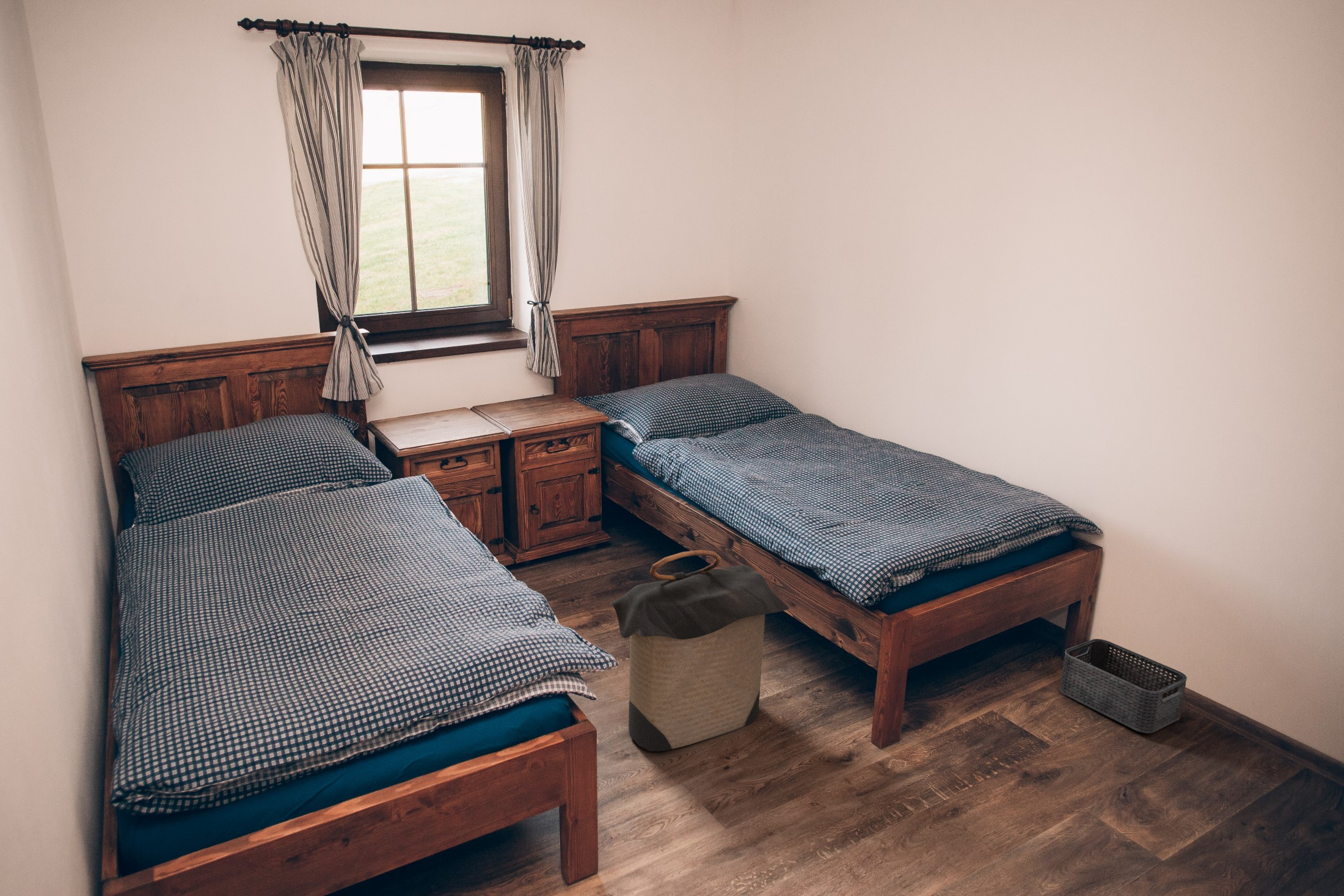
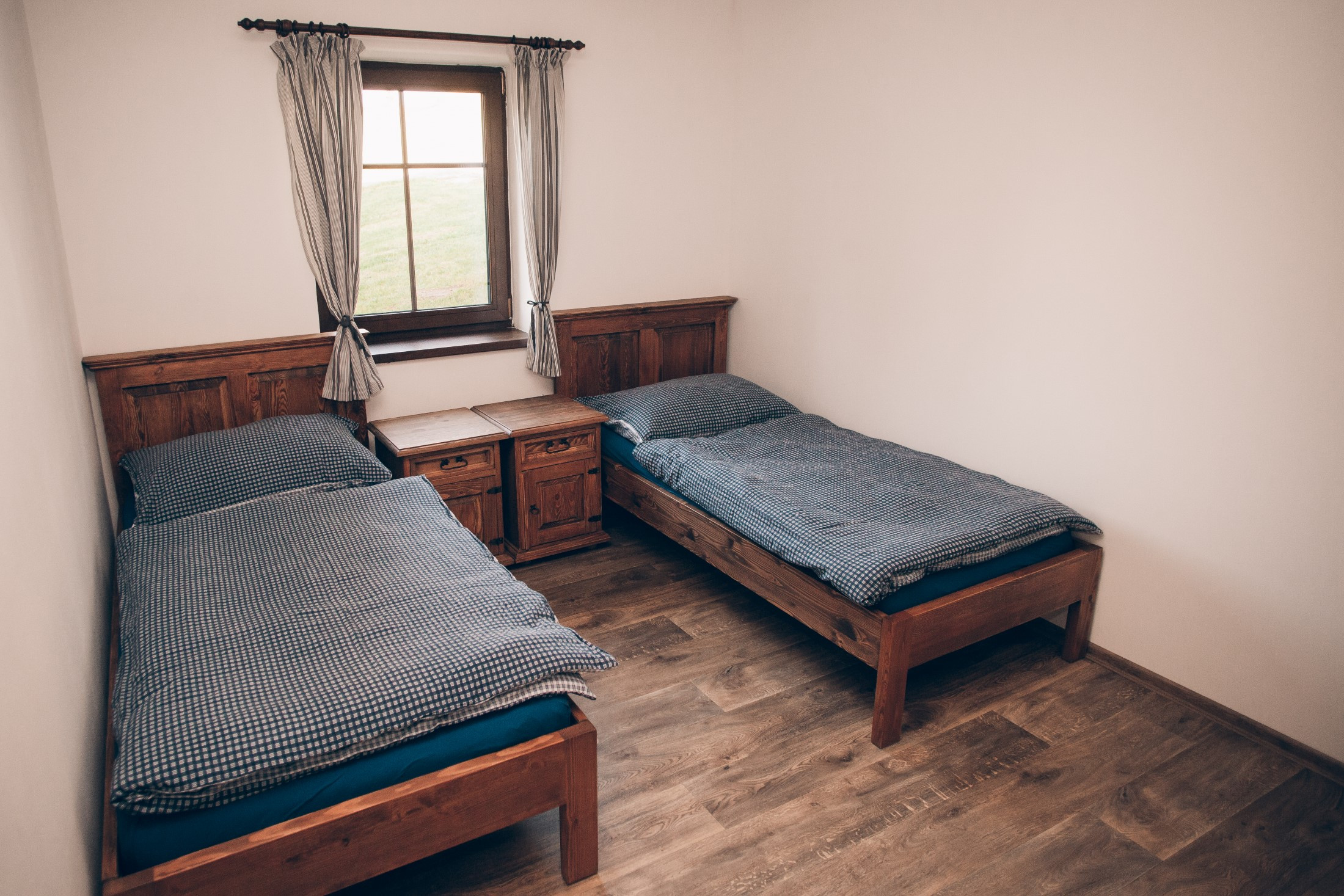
- laundry hamper [610,549,790,752]
- storage bin [1059,638,1188,734]
